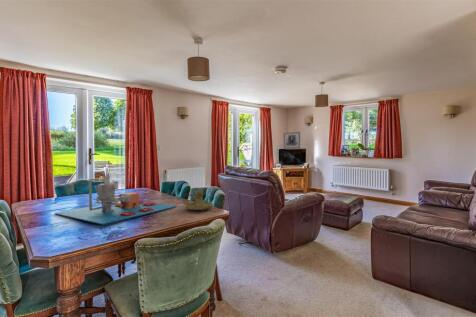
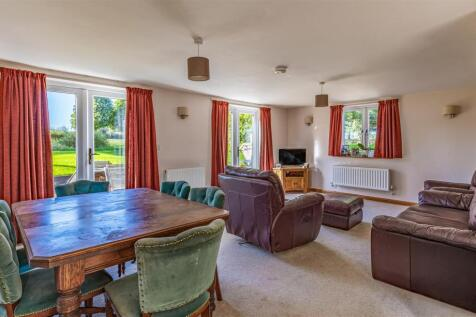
- board game [54,172,177,226]
- wall art [283,131,301,149]
- candle holder [182,189,214,211]
